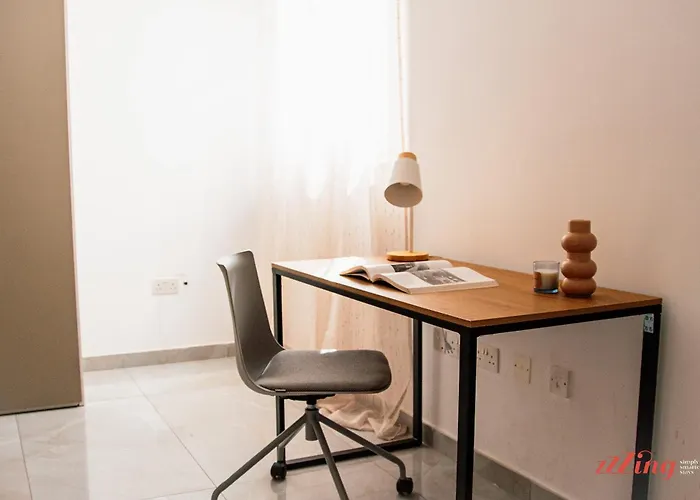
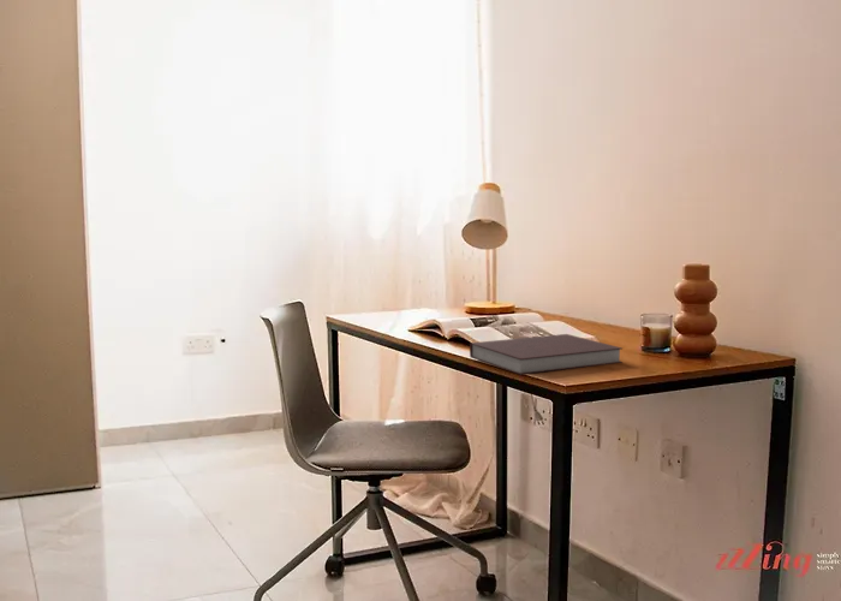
+ notebook [469,333,624,376]
